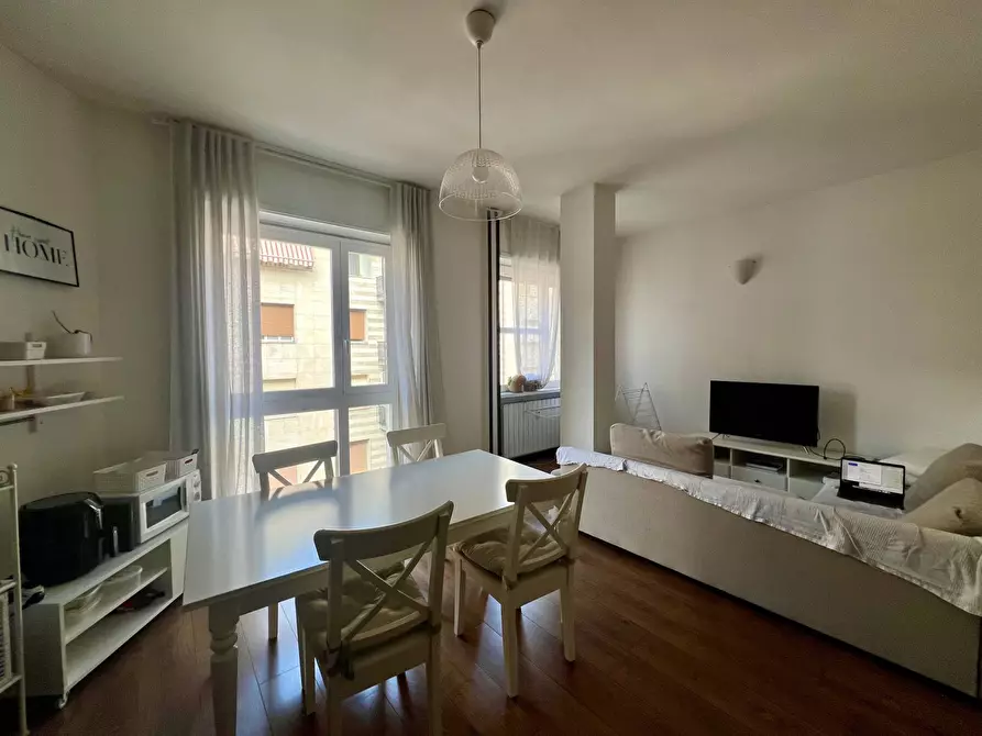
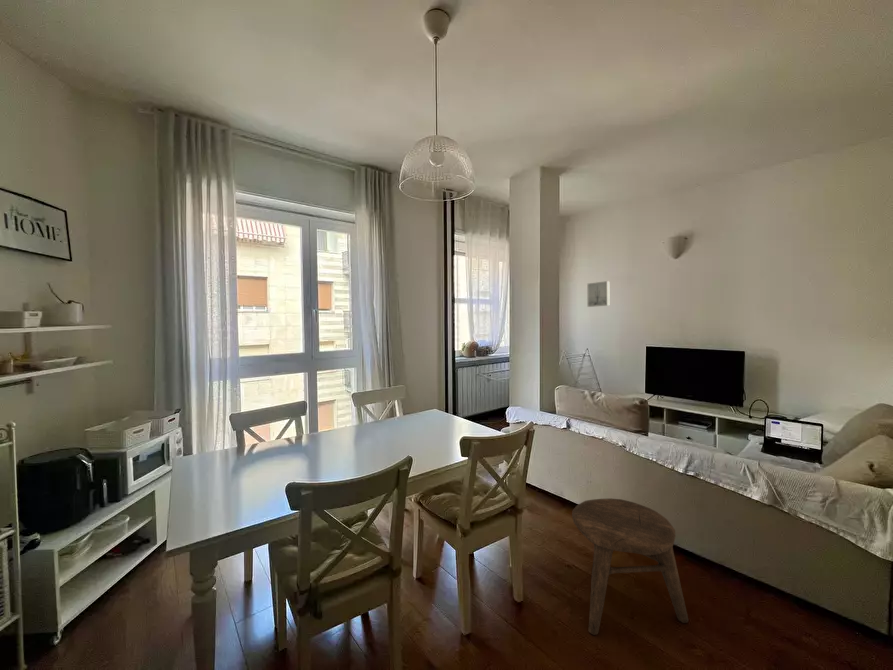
+ stool [571,497,690,636]
+ wall art [586,280,610,308]
